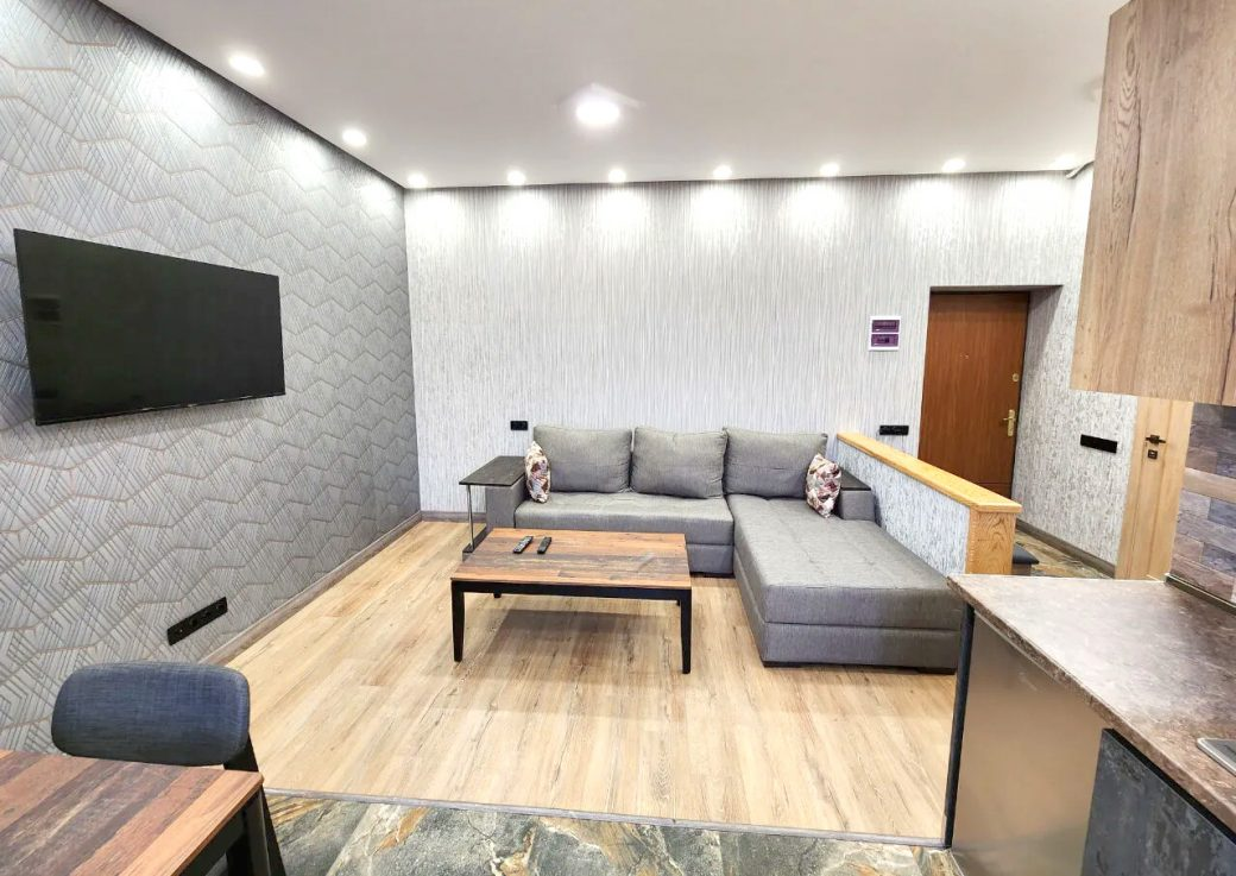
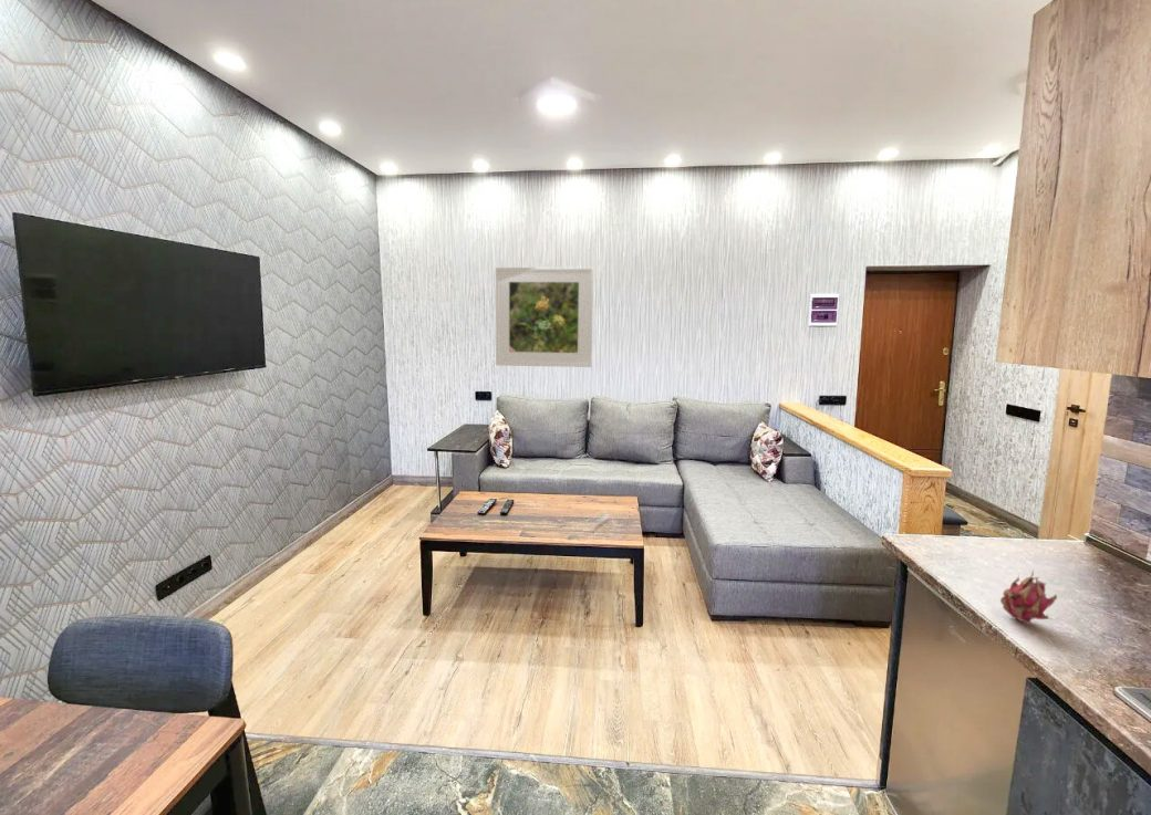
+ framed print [495,267,594,368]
+ fruit [999,570,1058,626]
